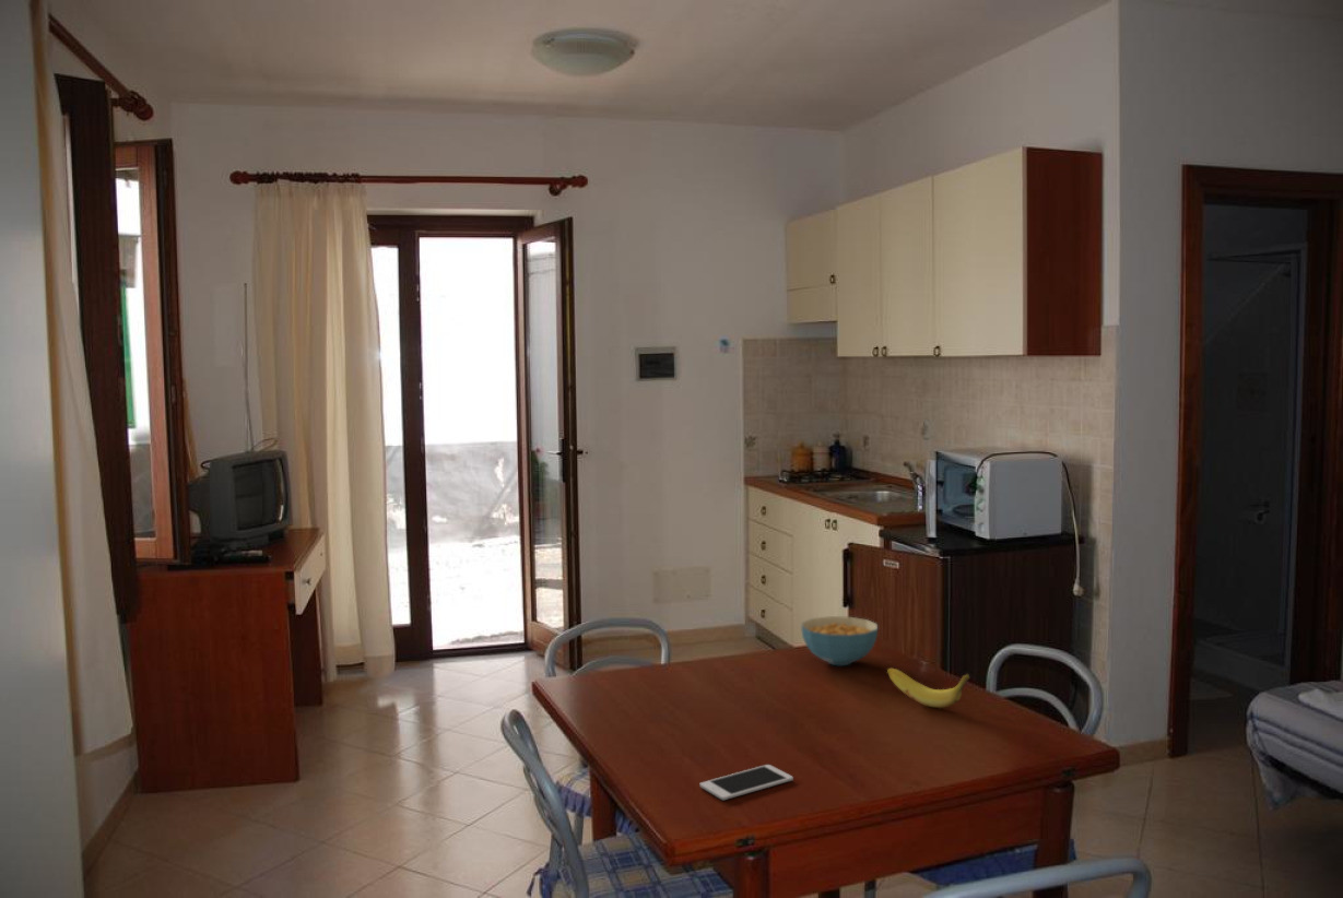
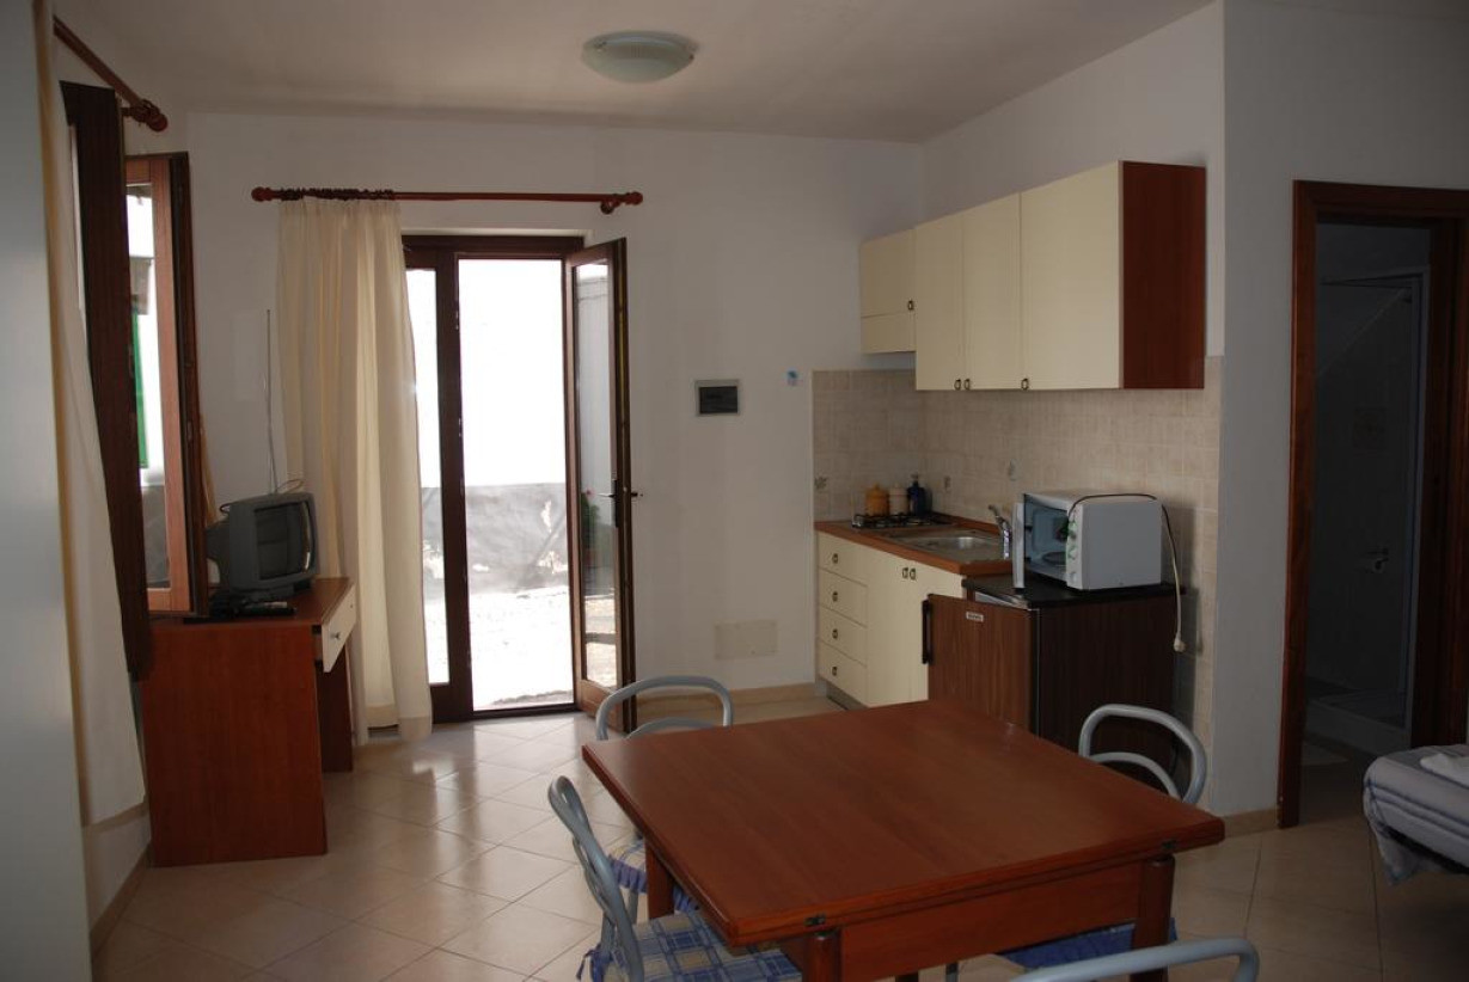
- cereal bowl [800,615,879,666]
- cell phone [699,764,794,801]
- banana [886,667,970,709]
